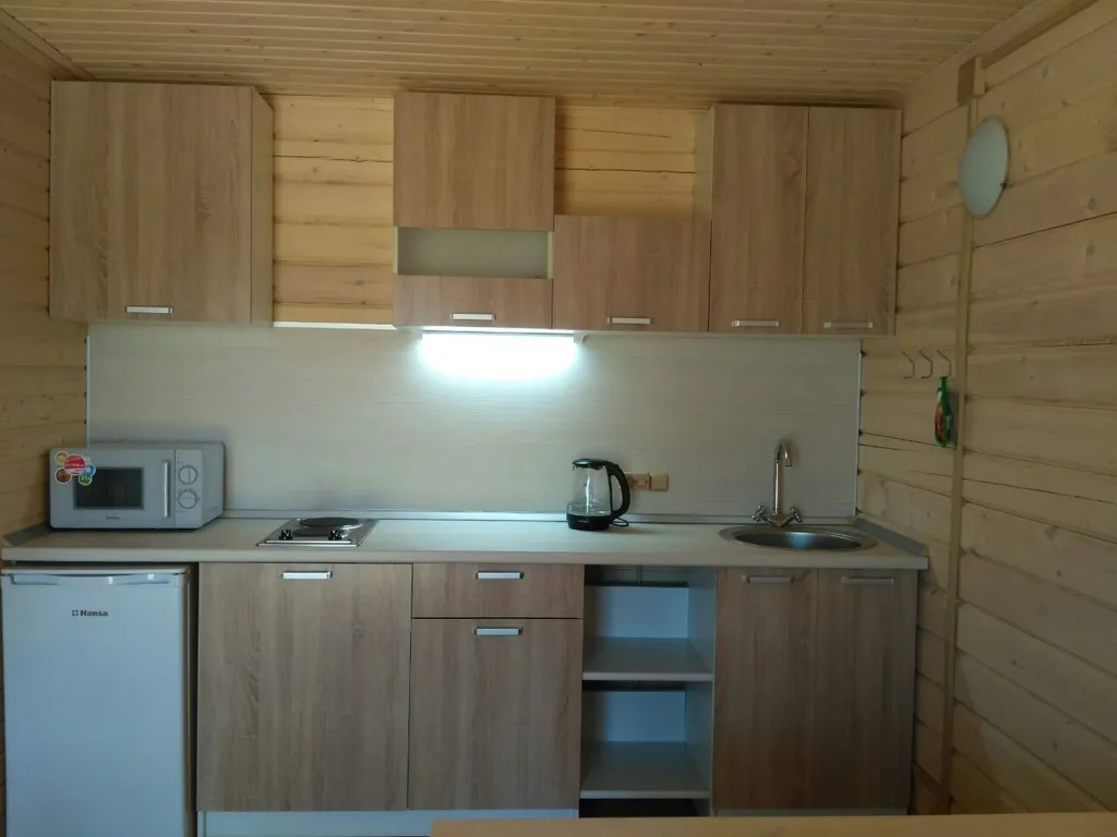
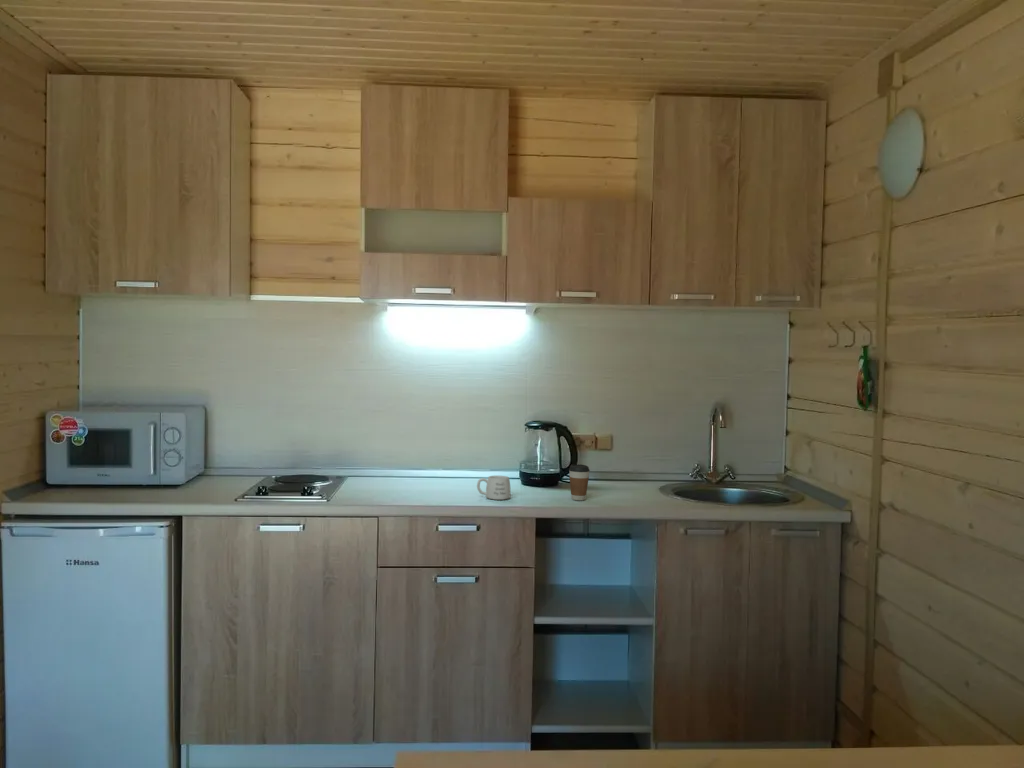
+ coffee cup [568,463,591,501]
+ mug [476,474,511,501]
